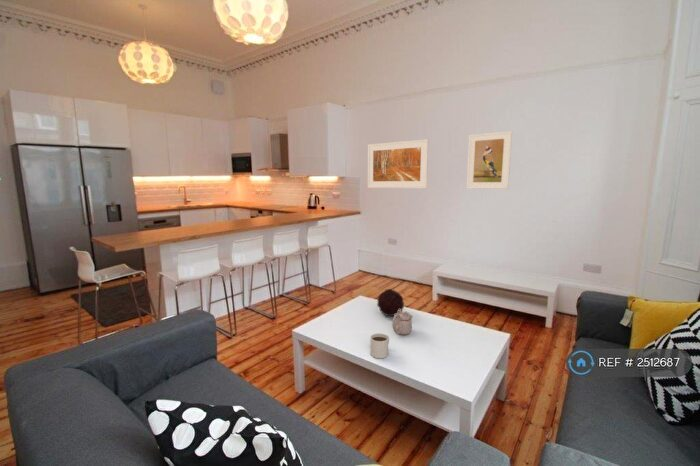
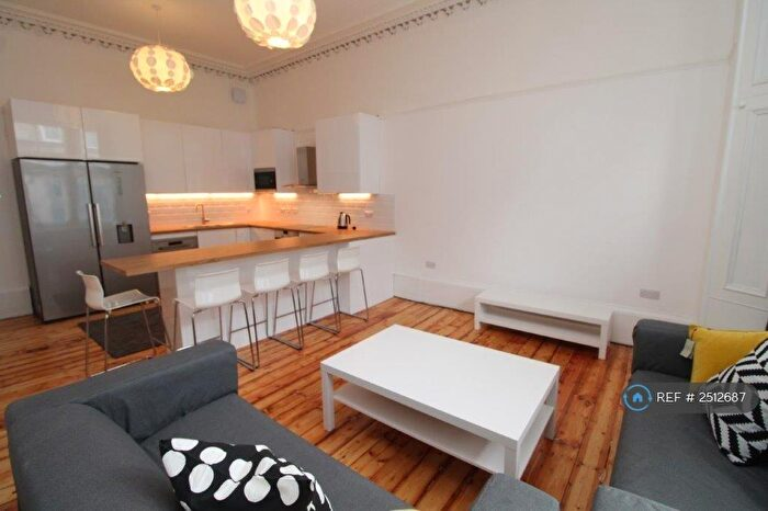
- mug [370,332,390,359]
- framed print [465,130,513,190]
- decorative orb [376,288,405,317]
- teapot [391,309,413,336]
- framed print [367,138,430,189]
